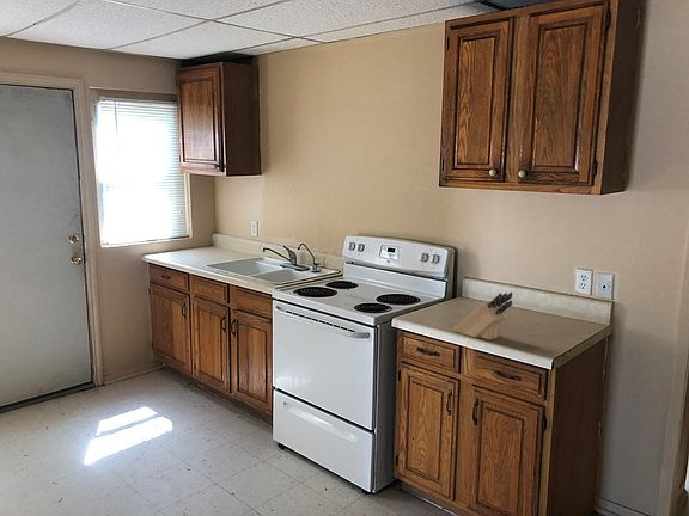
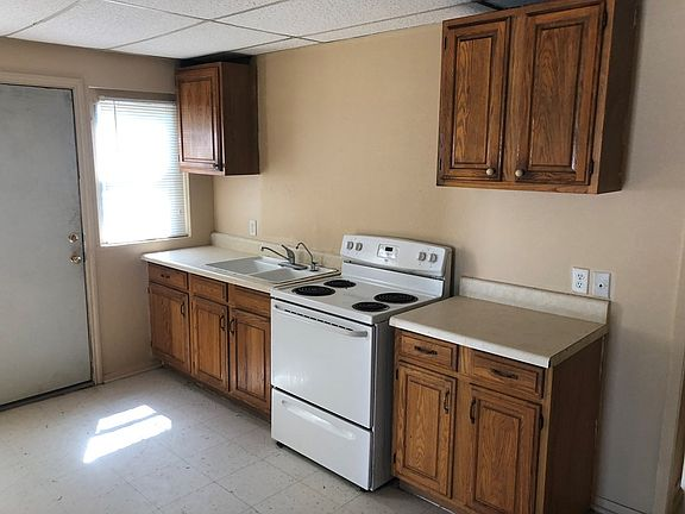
- knife block [452,291,513,340]
